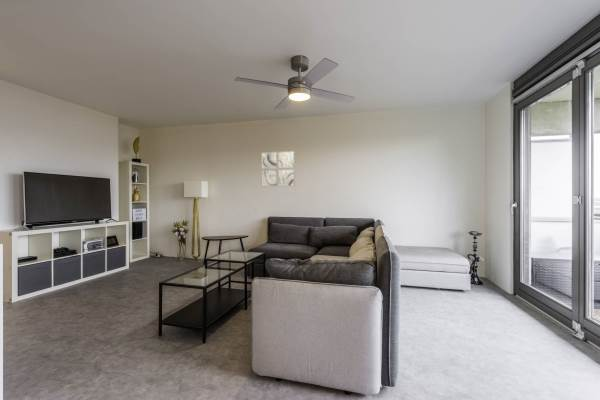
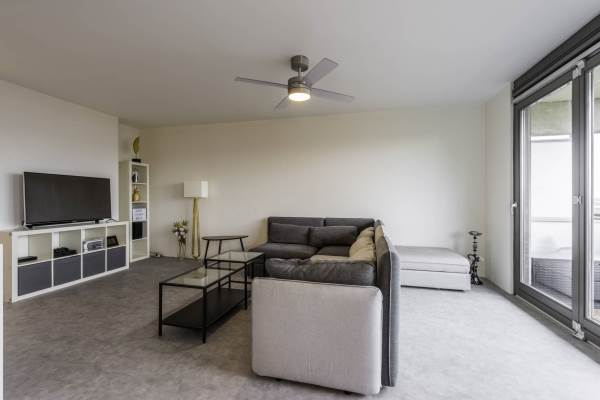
- wall art [261,150,296,188]
